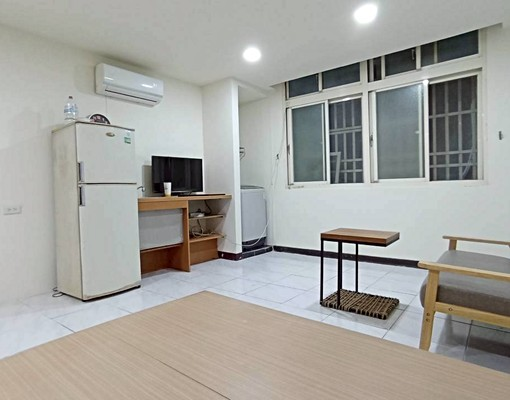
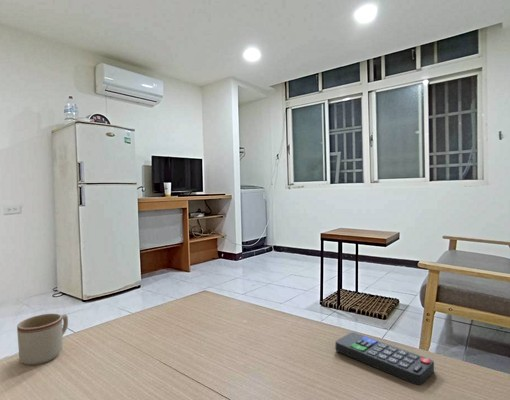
+ remote control [335,331,435,386]
+ mug [16,313,69,366]
